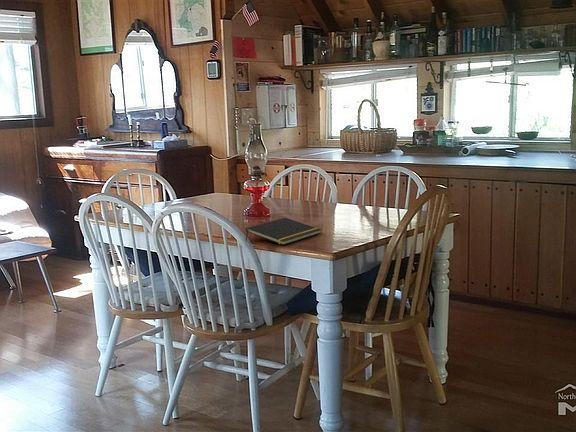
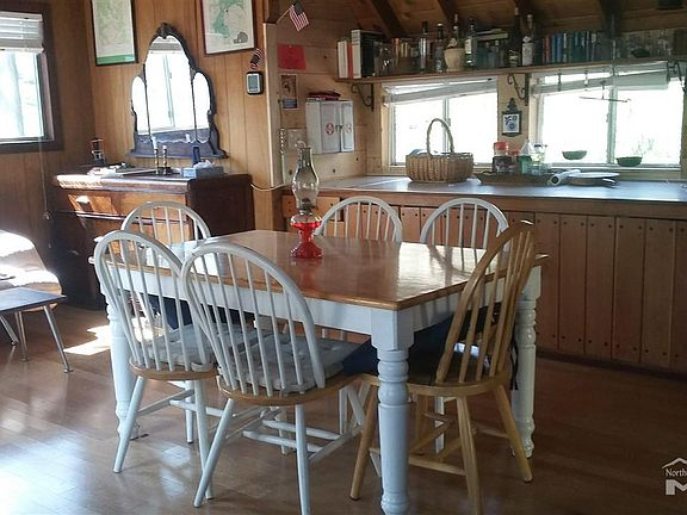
- notepad [245,217,322,246]
